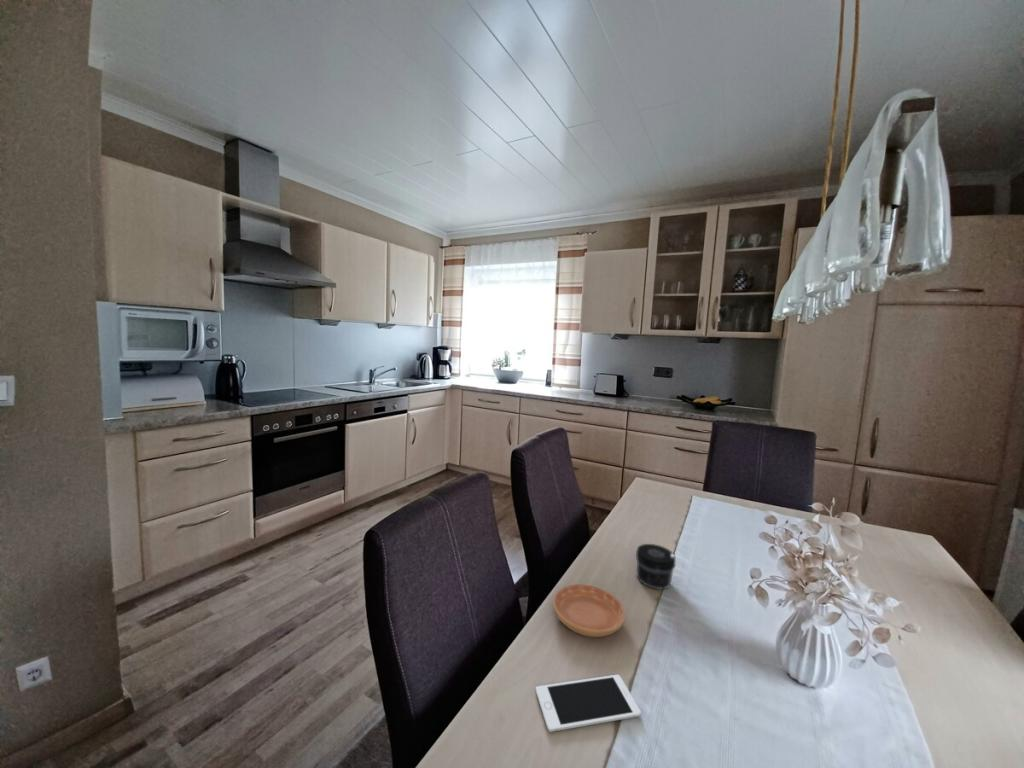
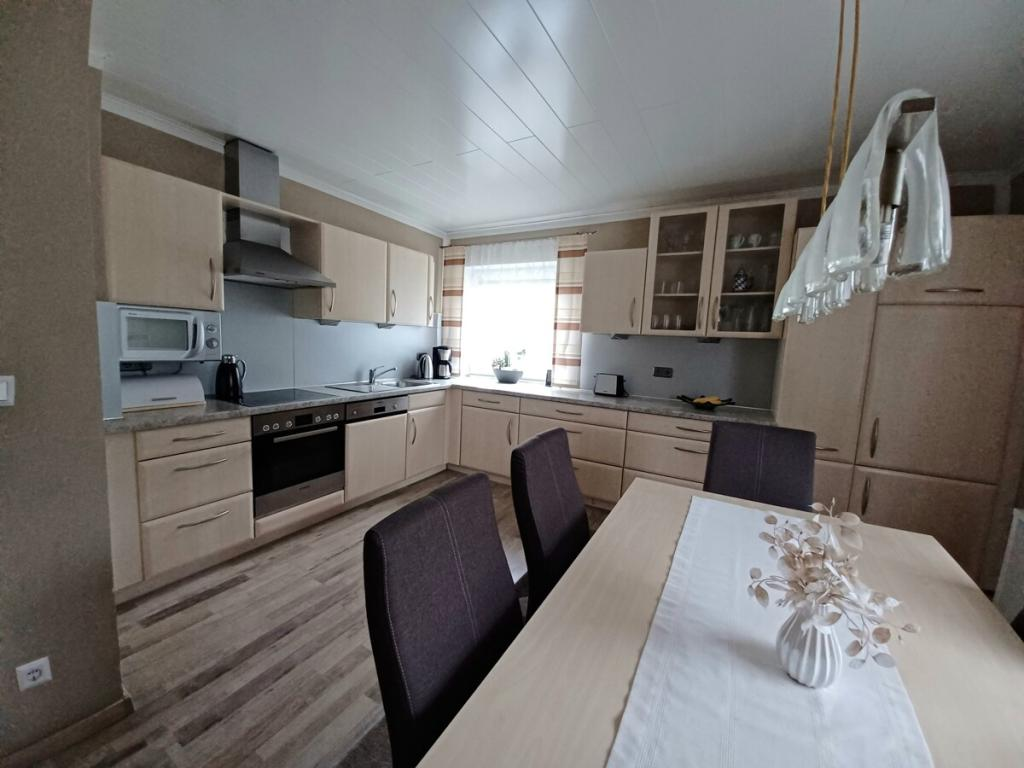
- cell phone [535,674,642,733]
- jar [635,543,677,590]
- saucer [552,583,626,638]
